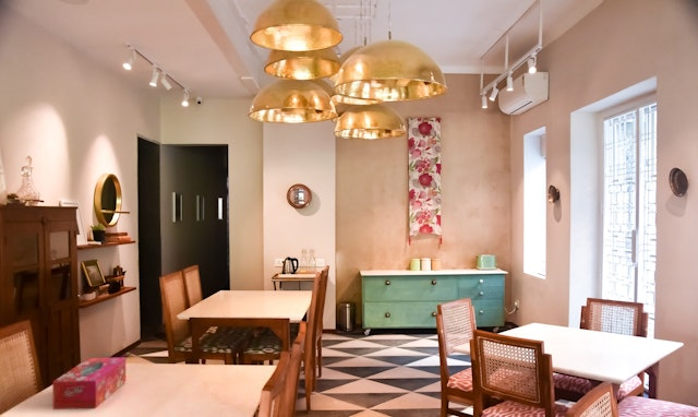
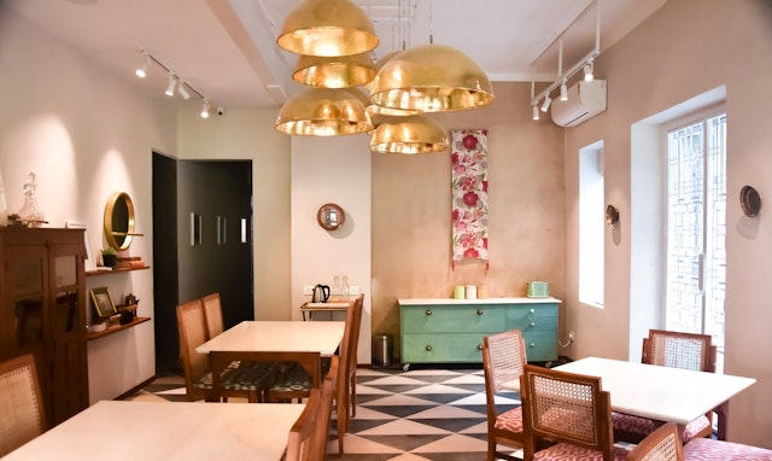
- tissue box [51,356,127,410]
